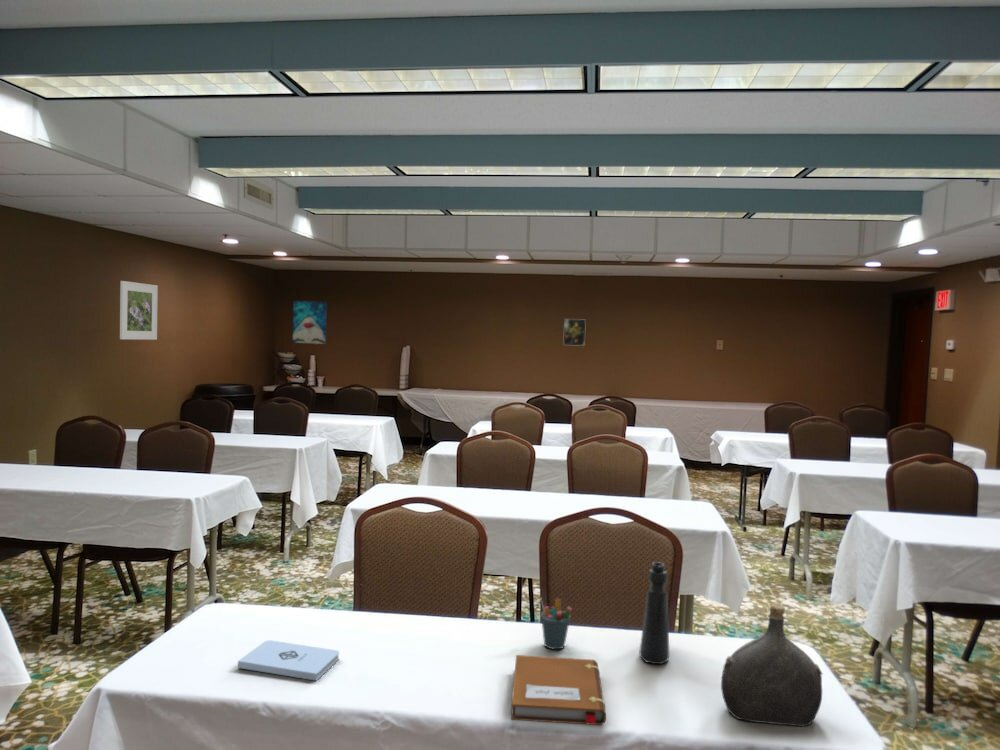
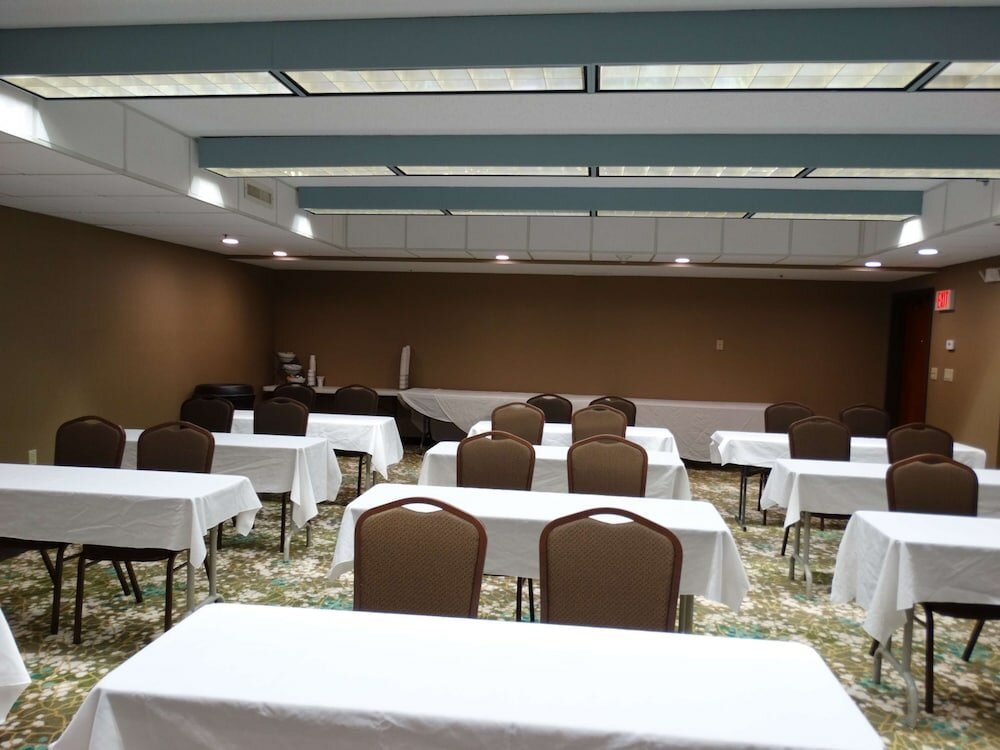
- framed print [119,280,159,341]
- notepad [237,639,340,682]
- wall art [292,300,328,345]
- water bottle [638,561,670,665]
- notebook [510,654,607,726]
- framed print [562,318,587,347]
- water jug [720,603,824,727]
- pen holder [539,597,573,650]
